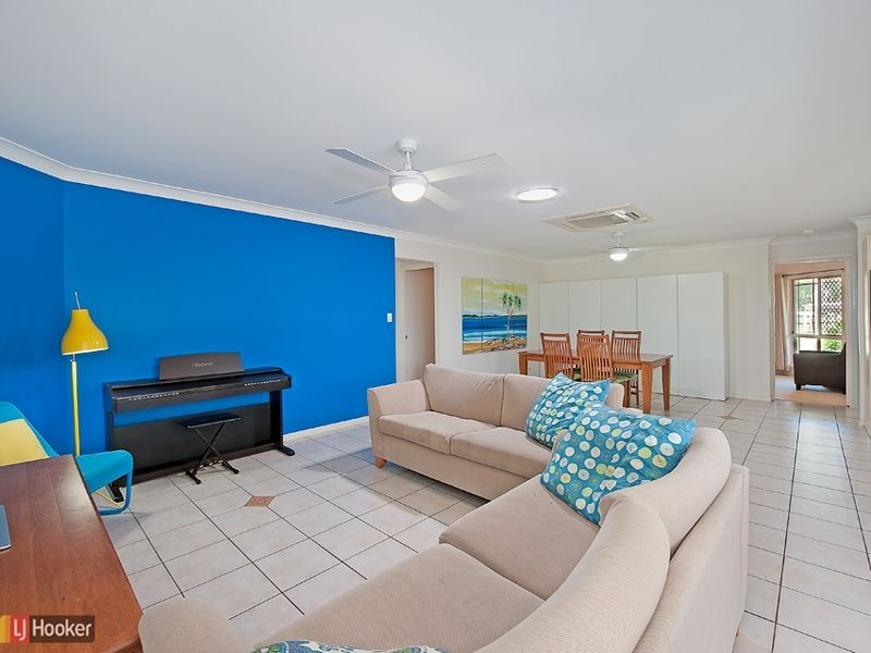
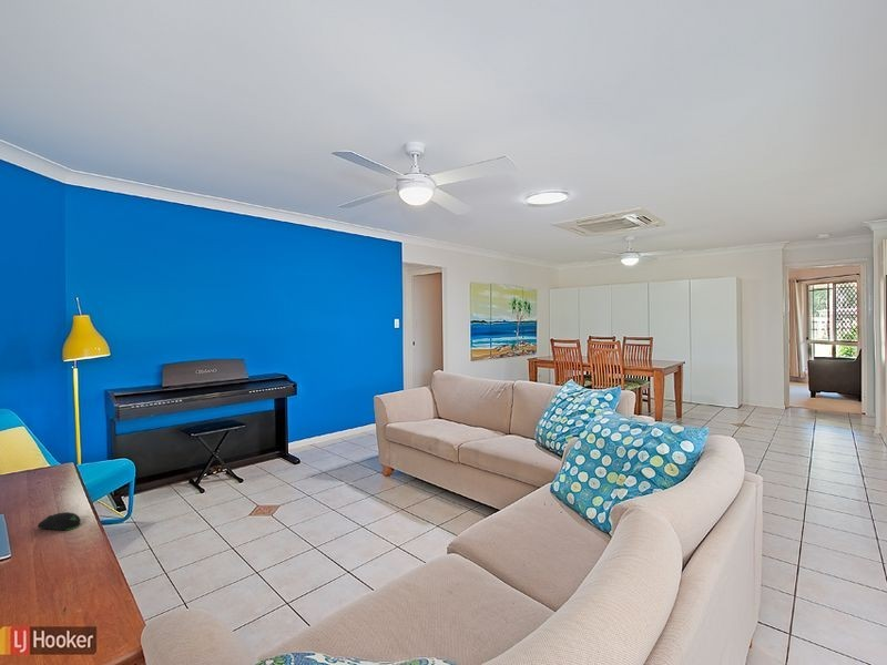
+ computer mouse [37,511,81,531]
